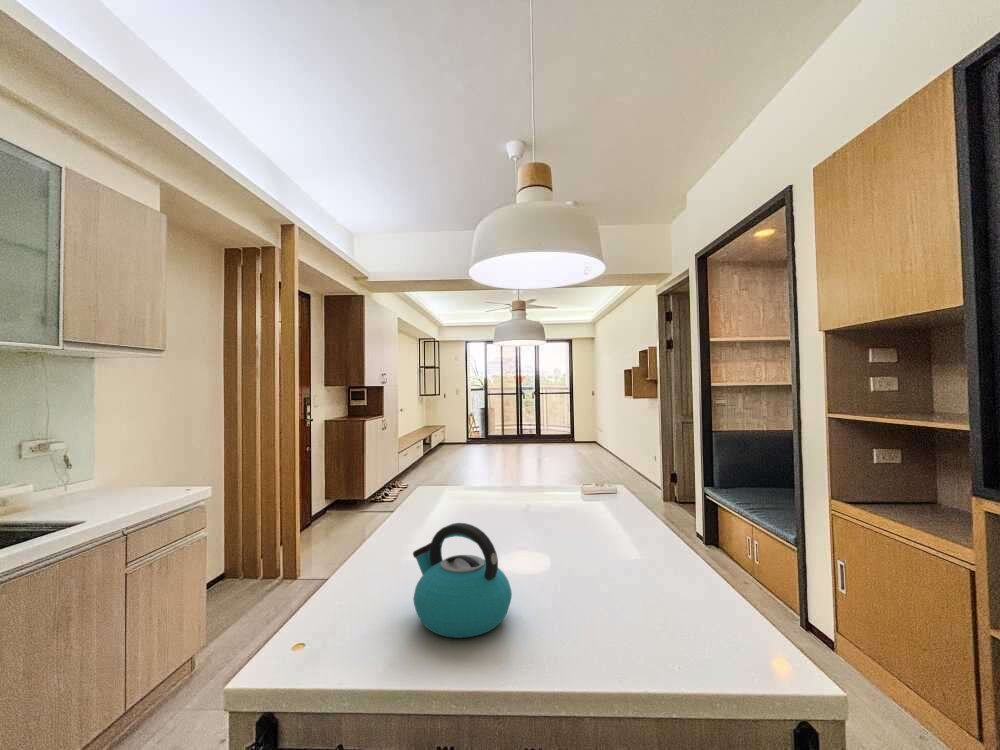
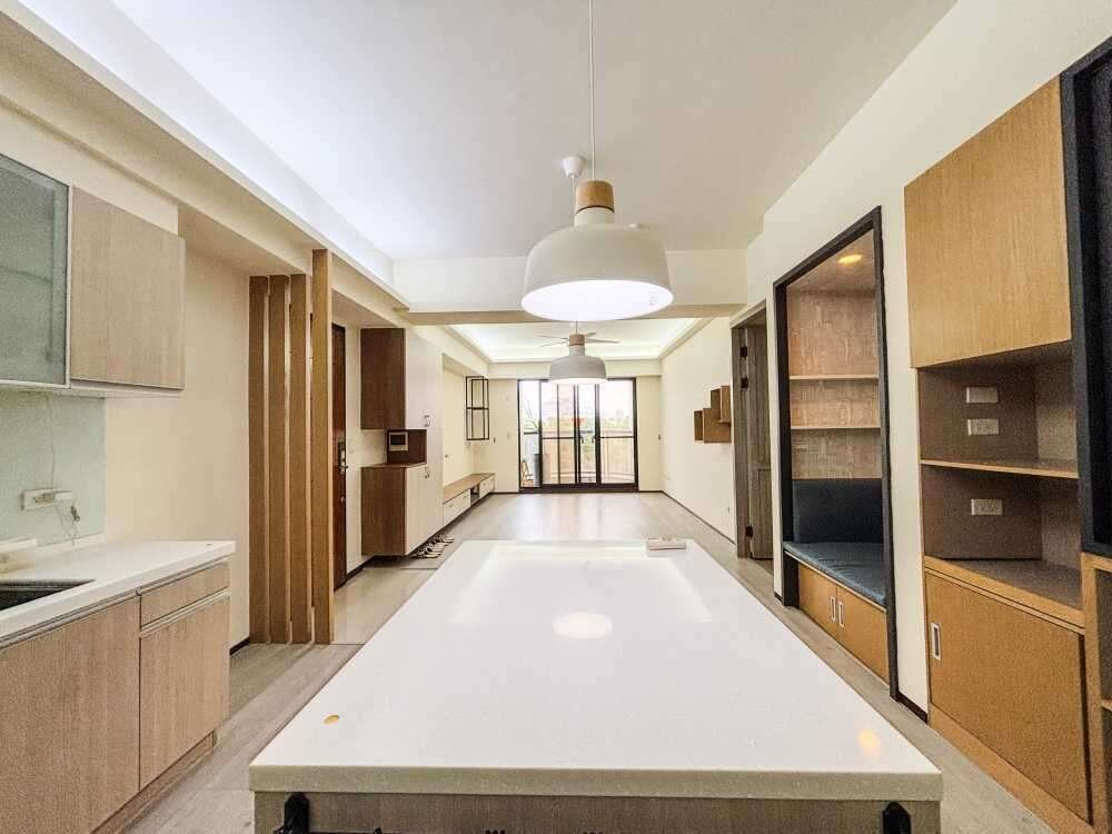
- kettle [412,522,513,639]
